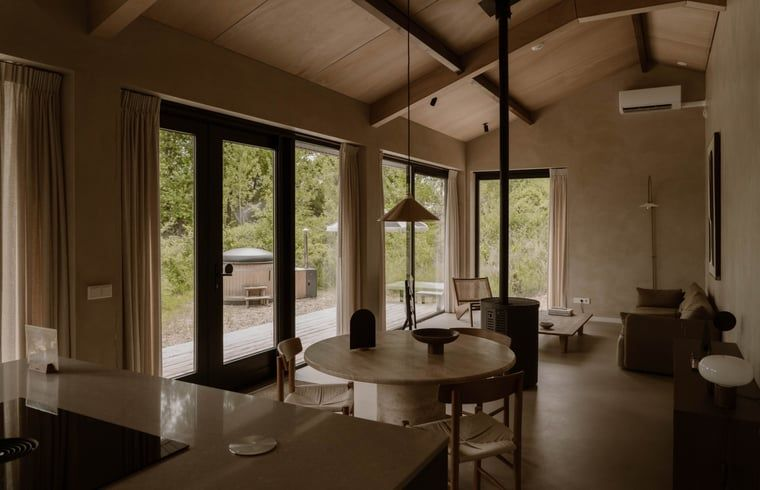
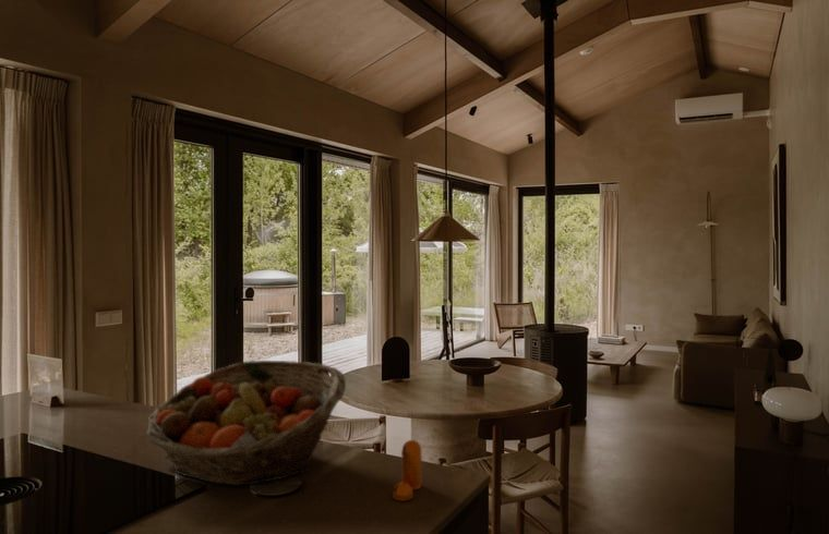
+ pepper shaker [392,439,423,502]
+ fruit basket [145,360,347,486]
